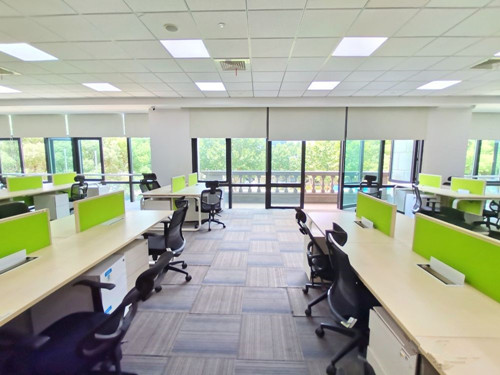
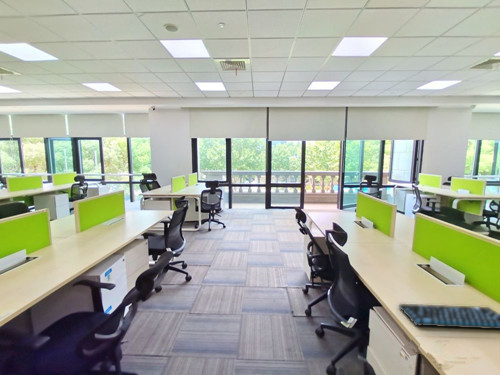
+ keyboard [397,303,500,330]
